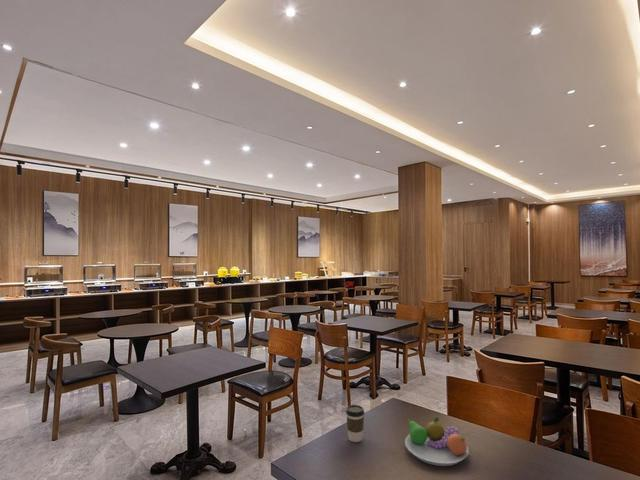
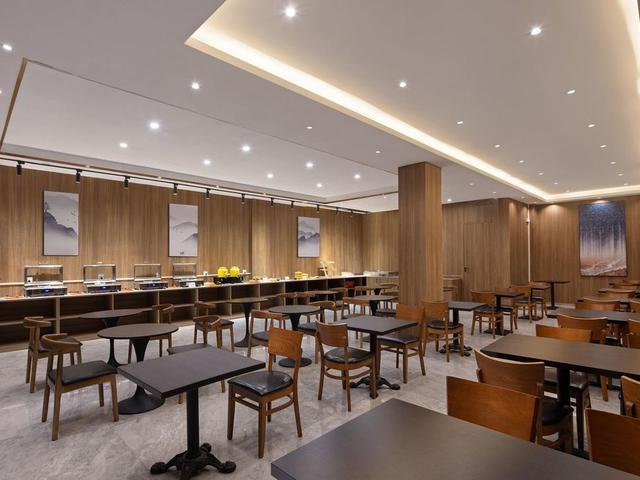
- fruit bowl [404,416,469,467]
- coffee cup [345,404,365,443]
